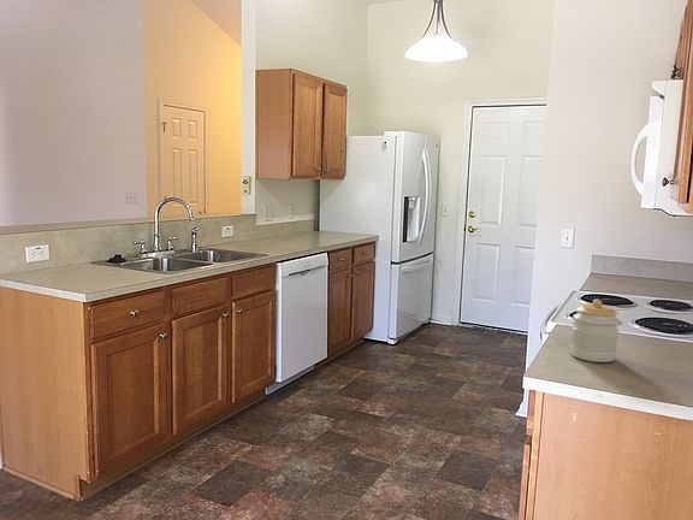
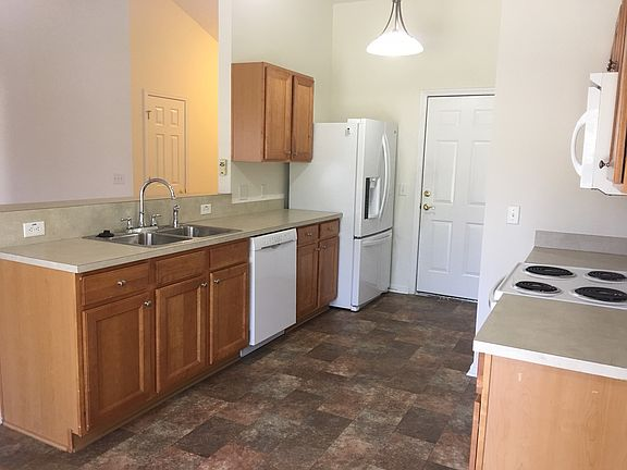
- jar [569,299,621,364]
